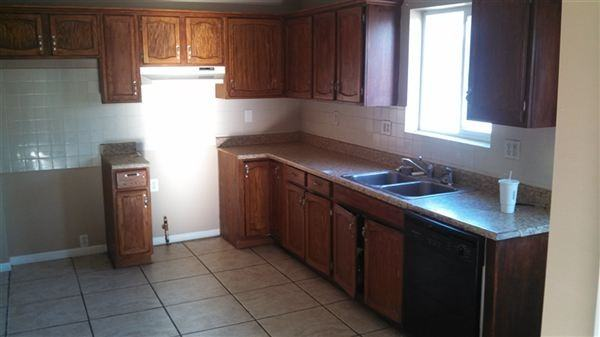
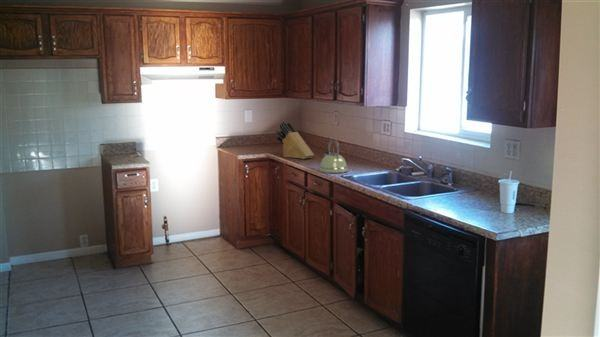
+ knife block [275,120,315,160]
+ kettle [318,137,349,174]
